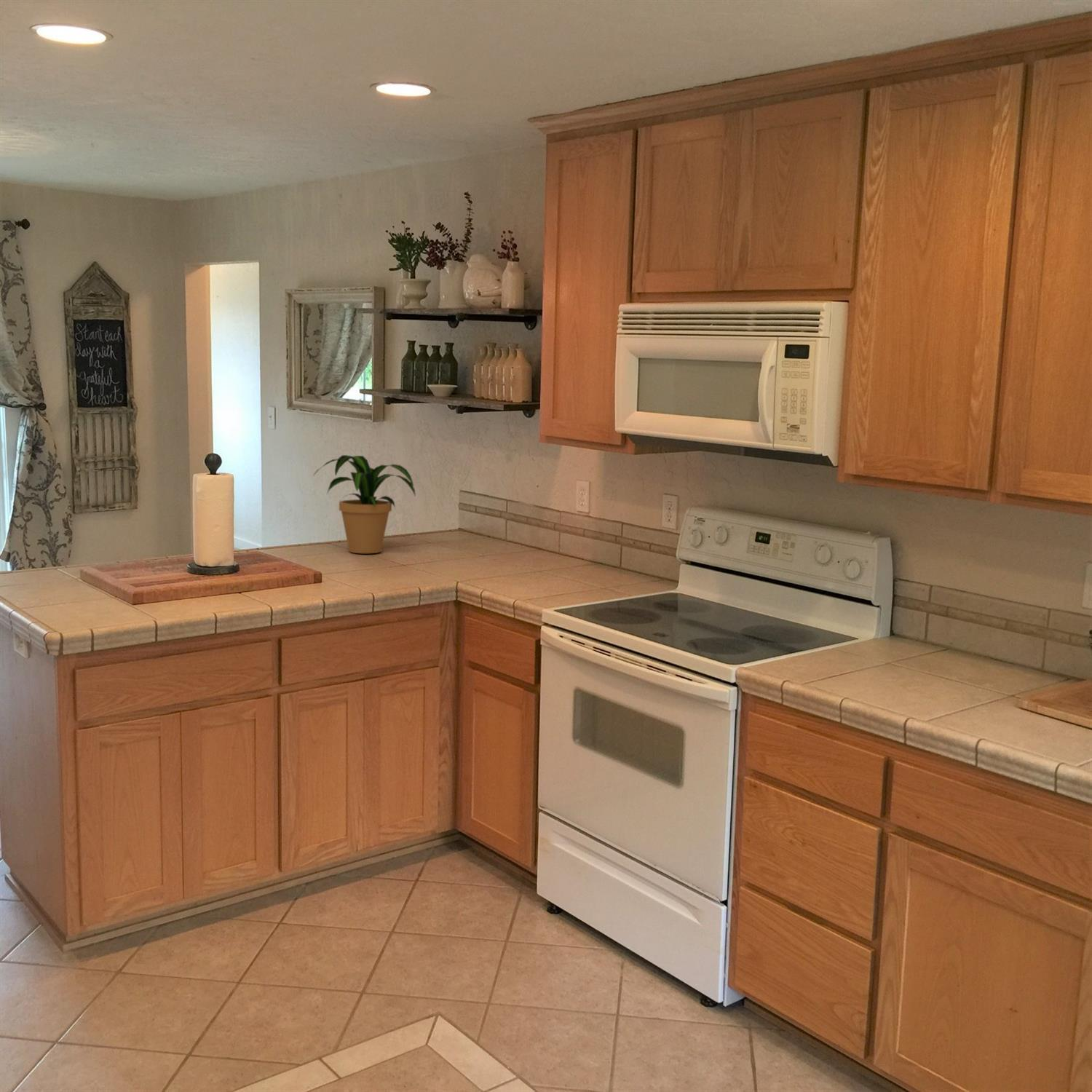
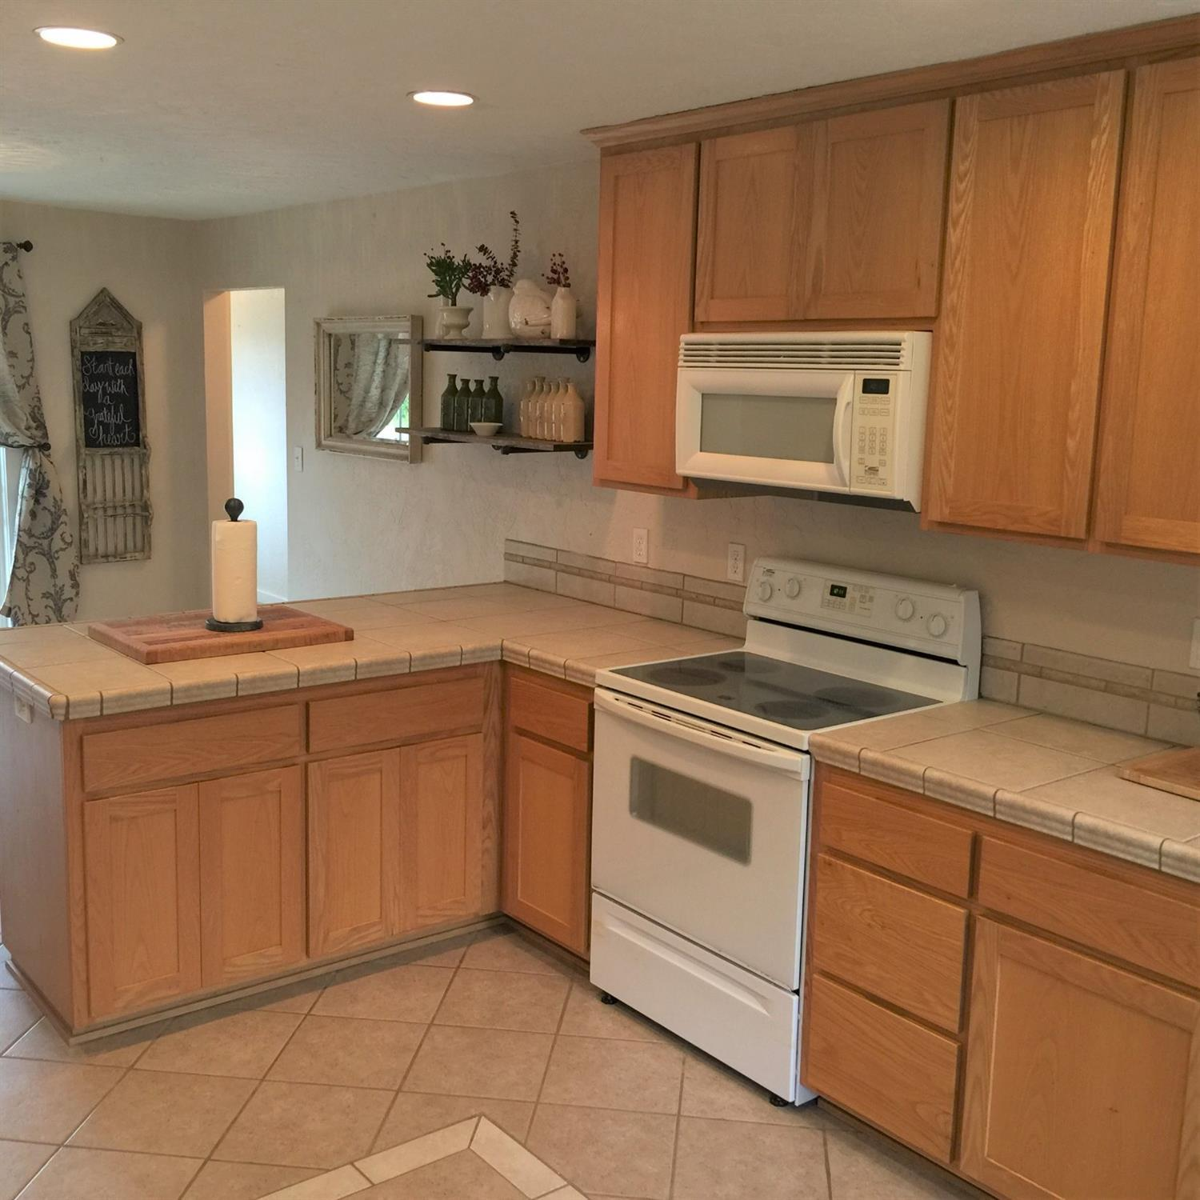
- potted plant [313,454,416,554]
